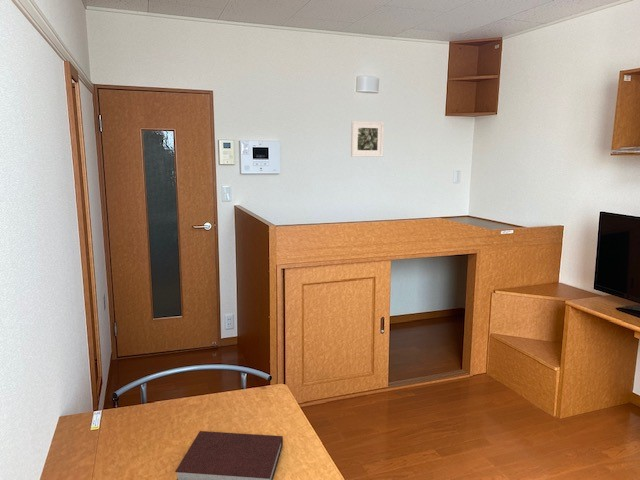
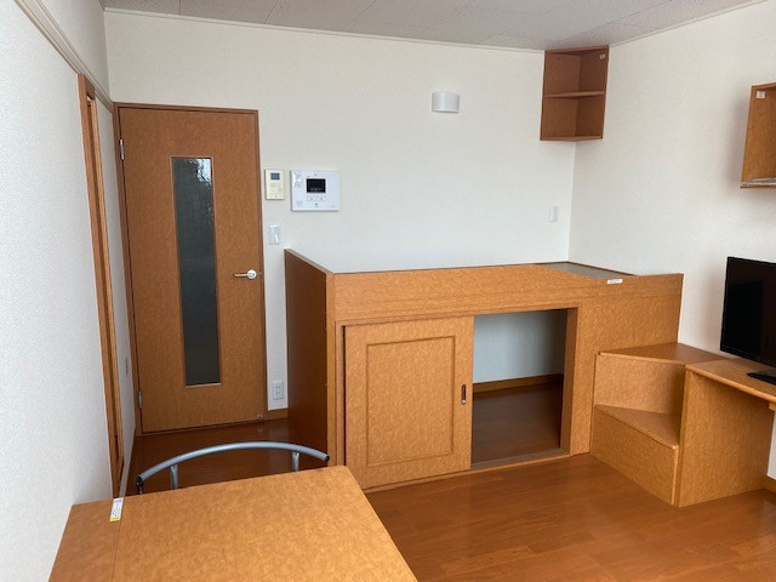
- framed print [350,120,385,158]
- notebook [174,430,284,480]
